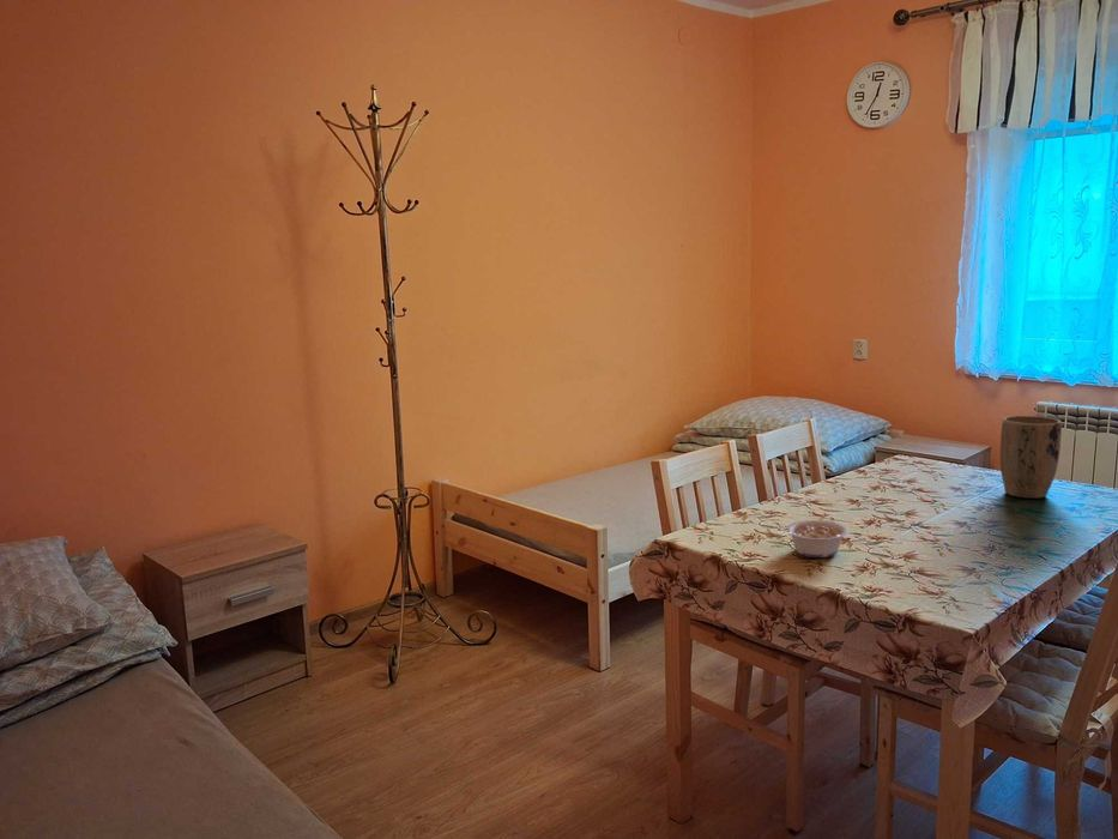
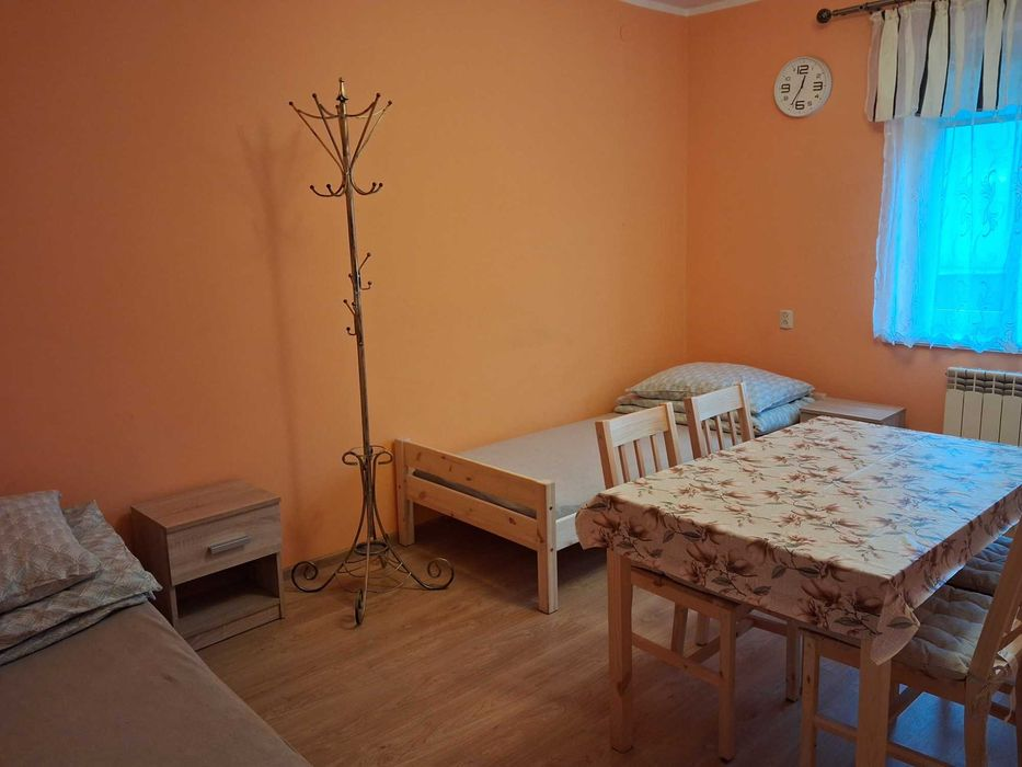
- legume [776,519,848,559]
- plant pot [999,415,1063,500]
